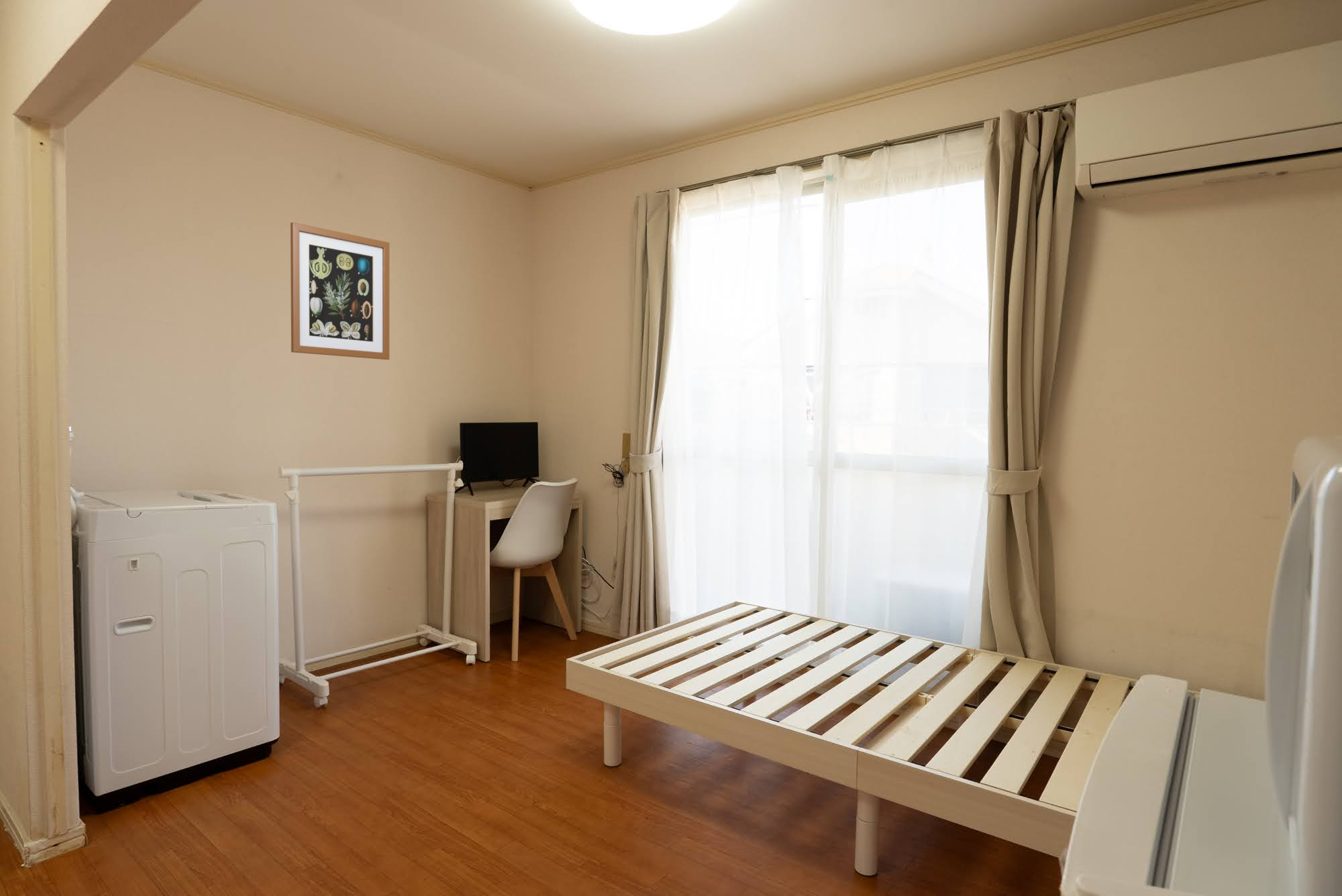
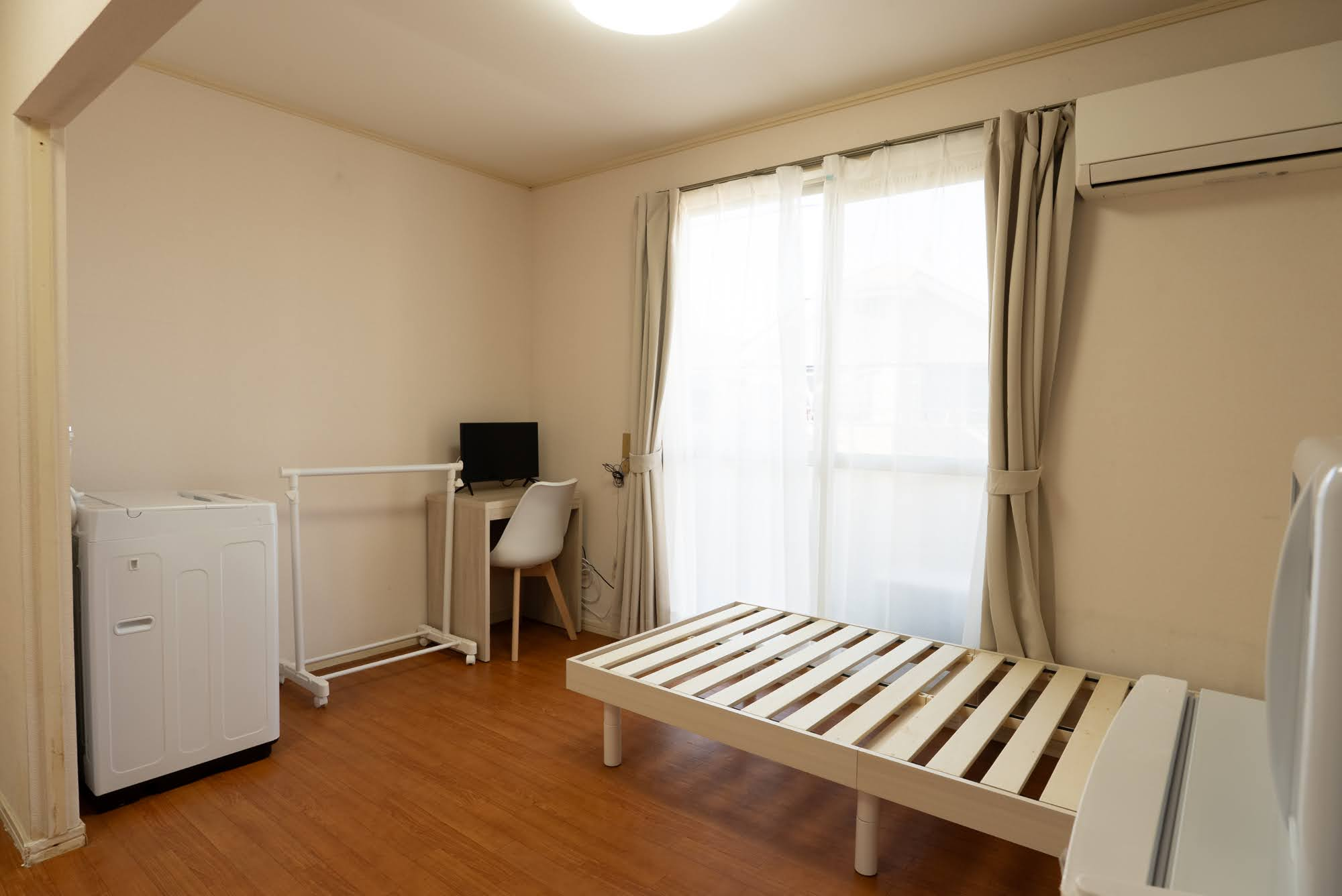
- wall art [290,222,390,360]
